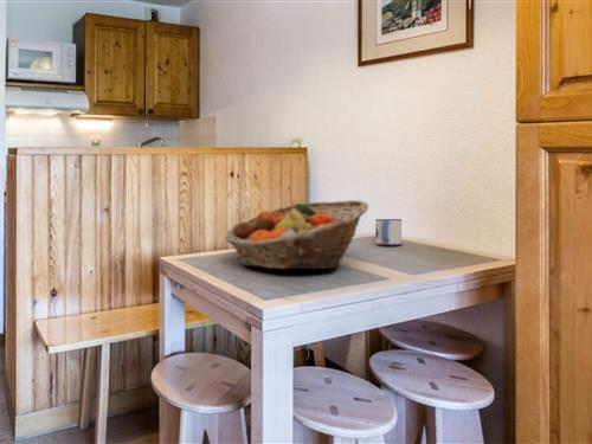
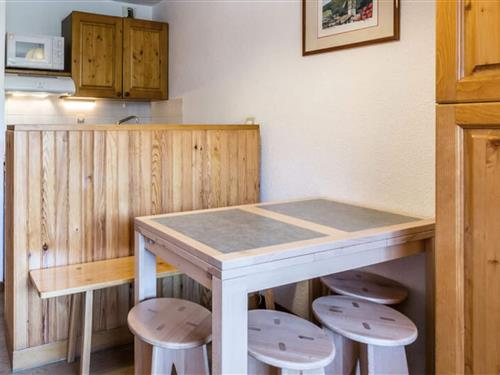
- mug [374,218,403,246]
- fruit basket [224,199,369,270]
